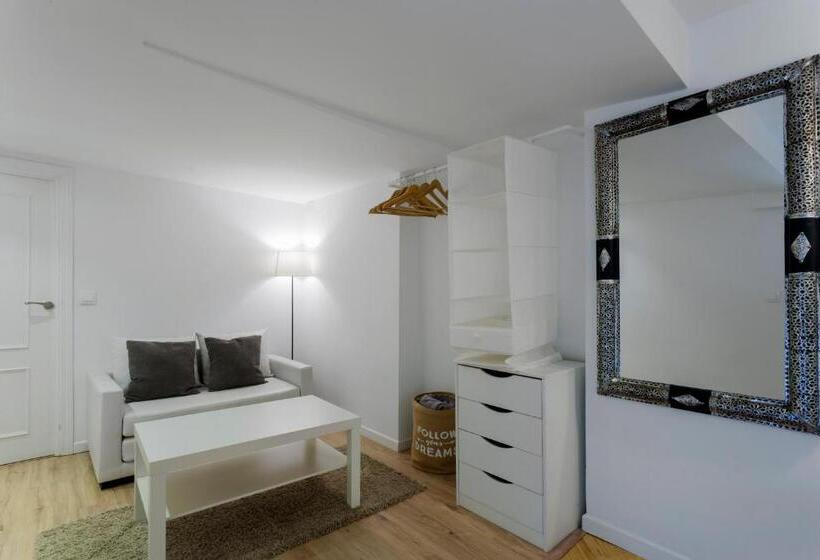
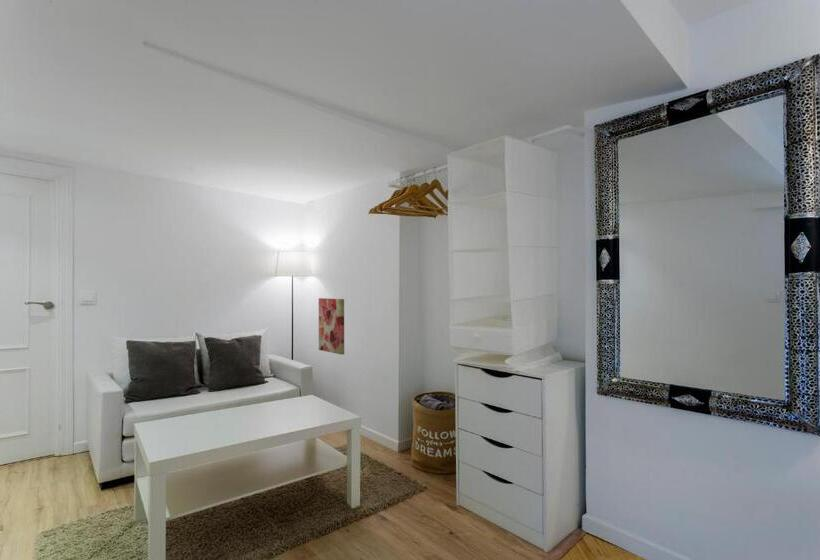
+ wall art [318,297,345,356]
